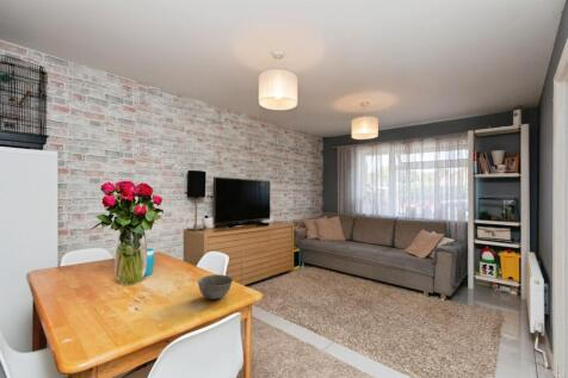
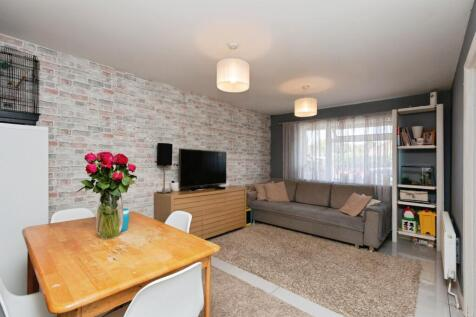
- bowl [196,273,234,300]
